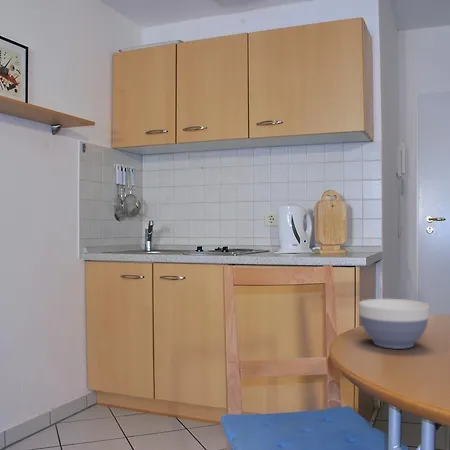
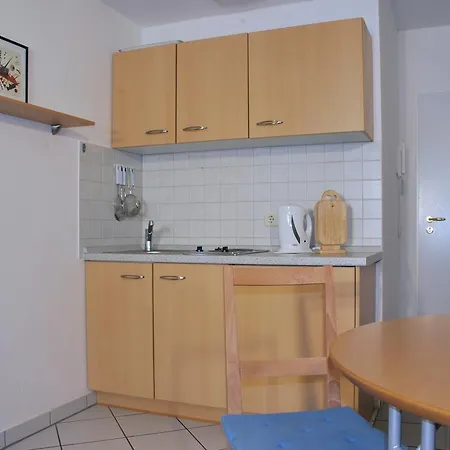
- bowl [358,298,430,350]
